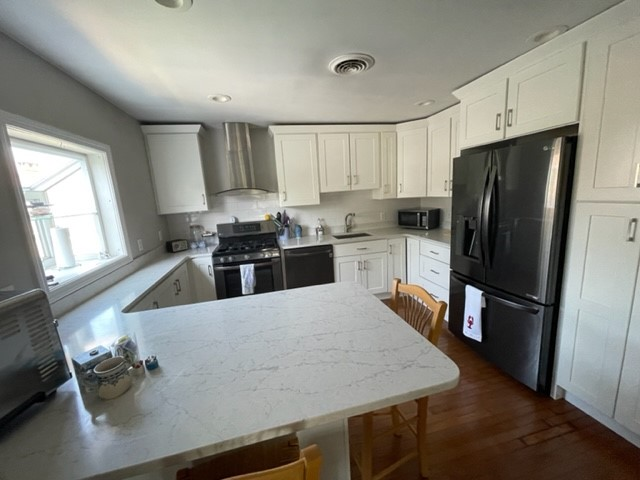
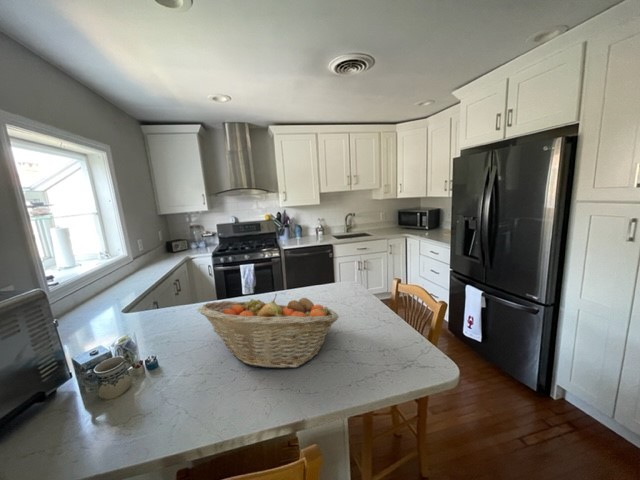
+ fruit basket [196,293,339,369]
